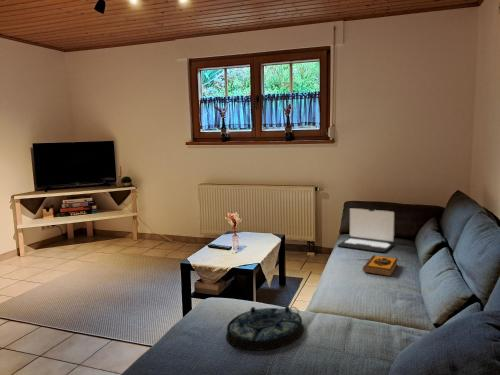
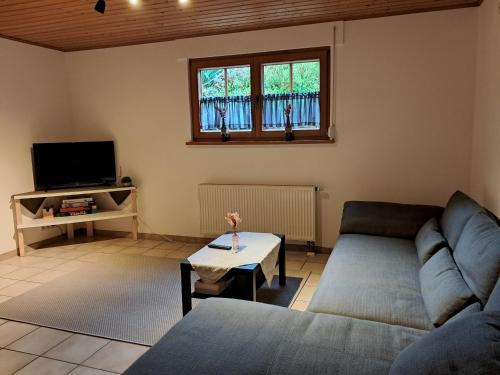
- hardback book [362,254,399,277]
- laptop [336,207,396,253]
- serving tray [225,306,305,351]
